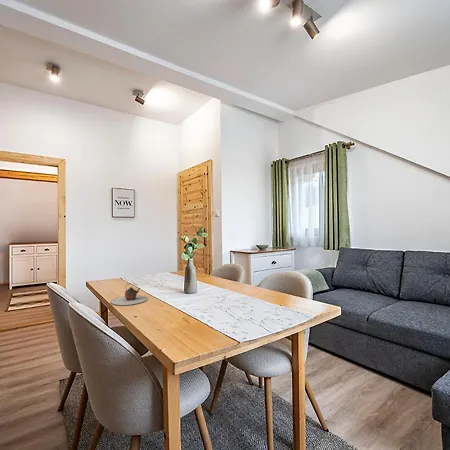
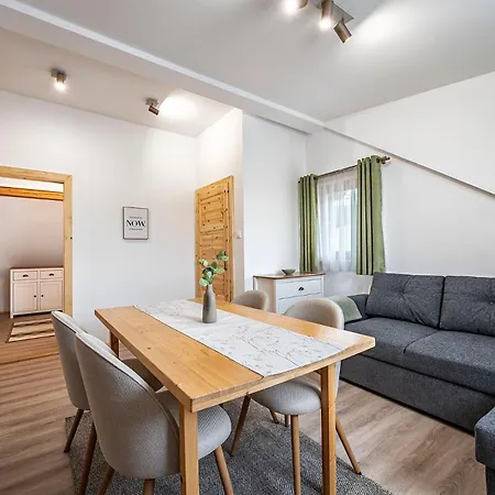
- teapot [110,283,148,306]
